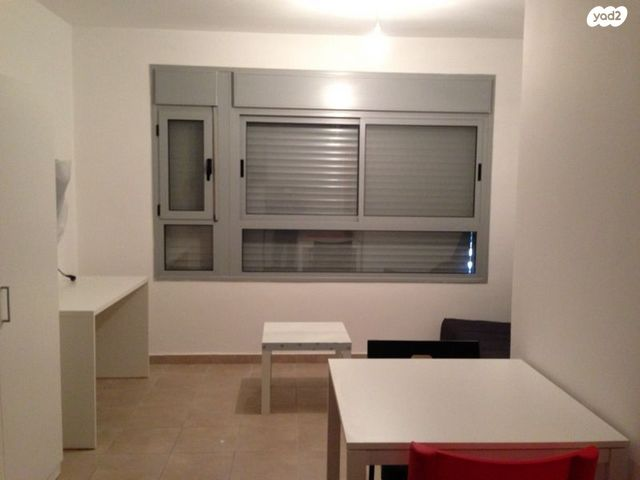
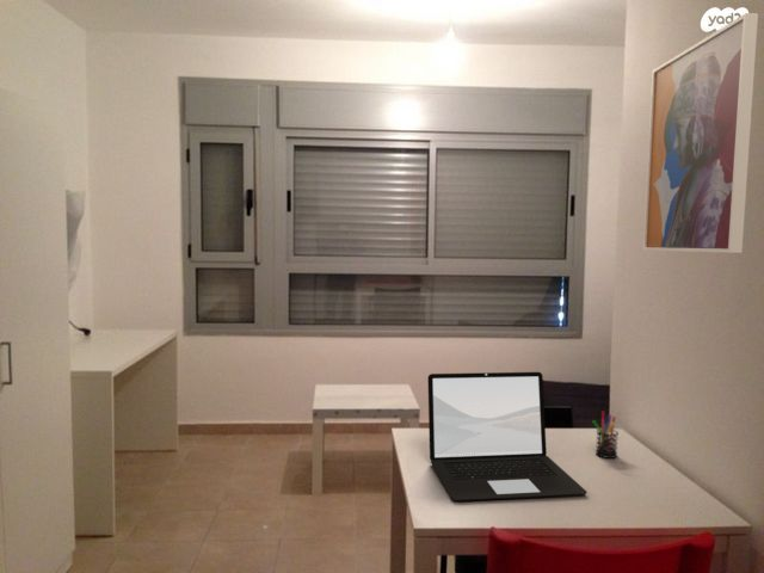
+ laptop [426,371,589,503]
+ wall art [641,12,759,254]
+ pen holder [592,411,620,460]
